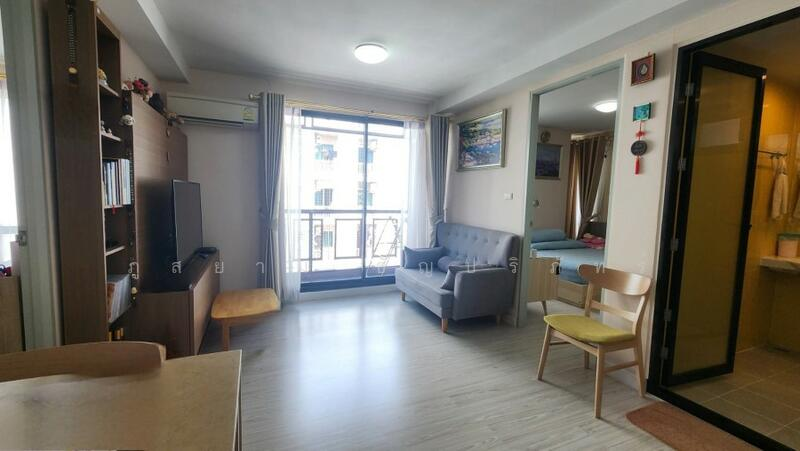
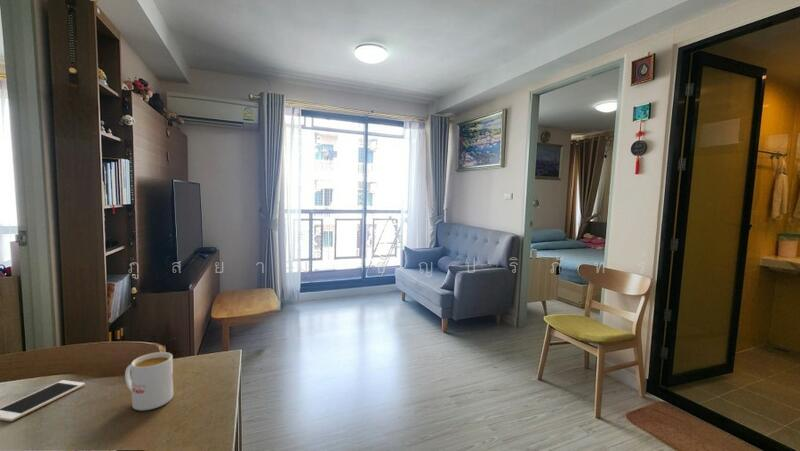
+ mug [124,351,174,411]
+ cell phone [0,379,86,422]
